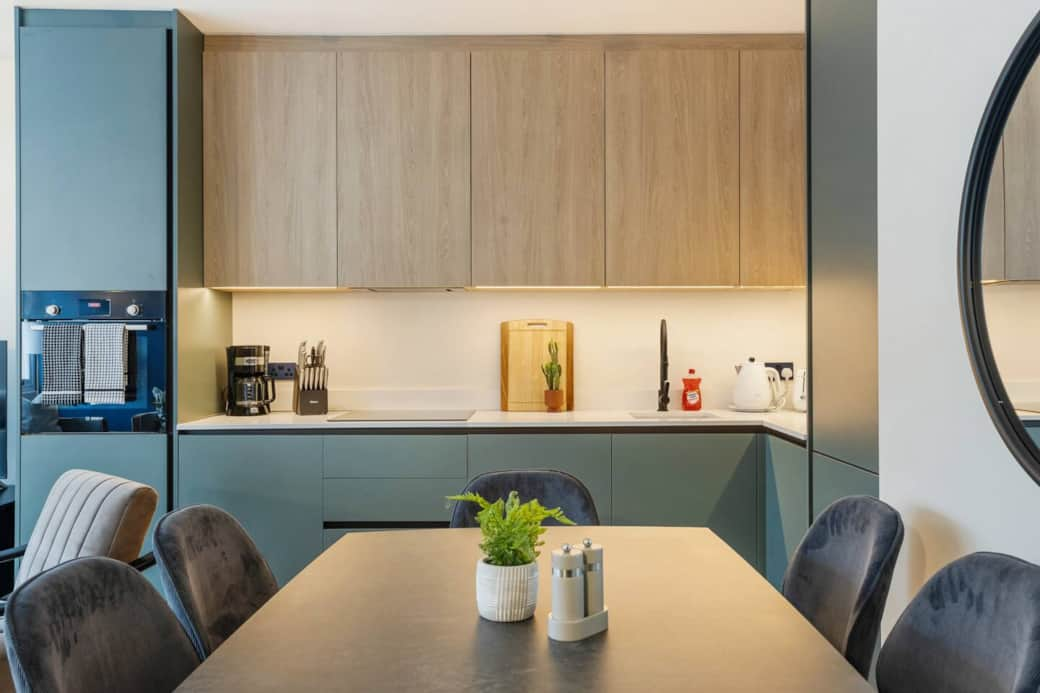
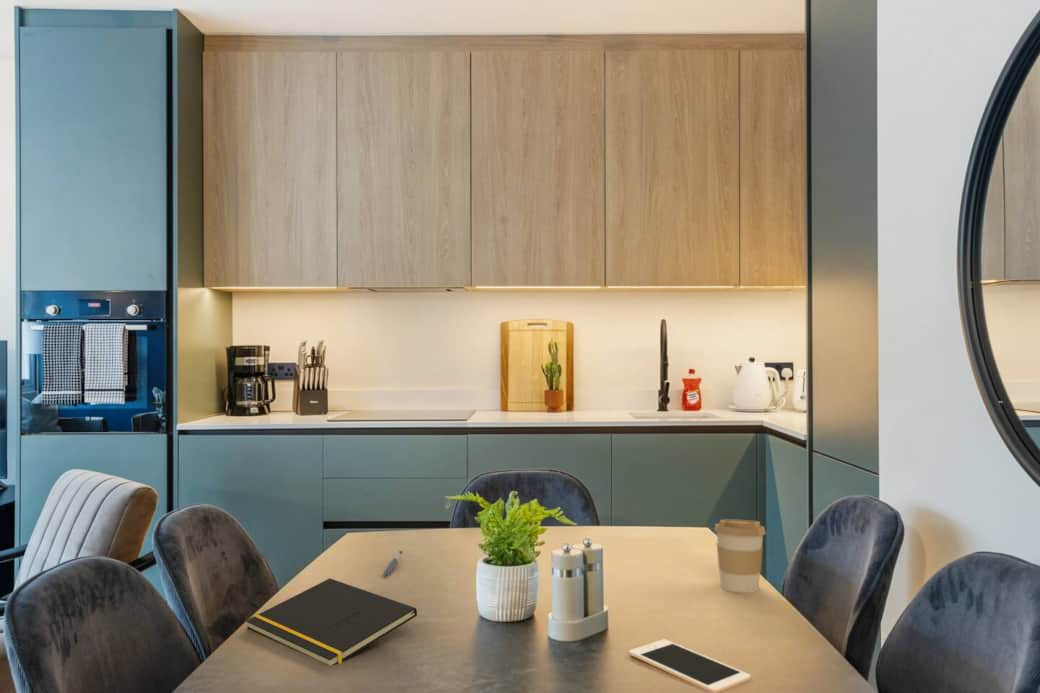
+ notepad [245,577,418,666]
+ pen [383,549,404,577]
+ coffee cup [714,519,766,593]
+ cell phone [628,639,752,693]
